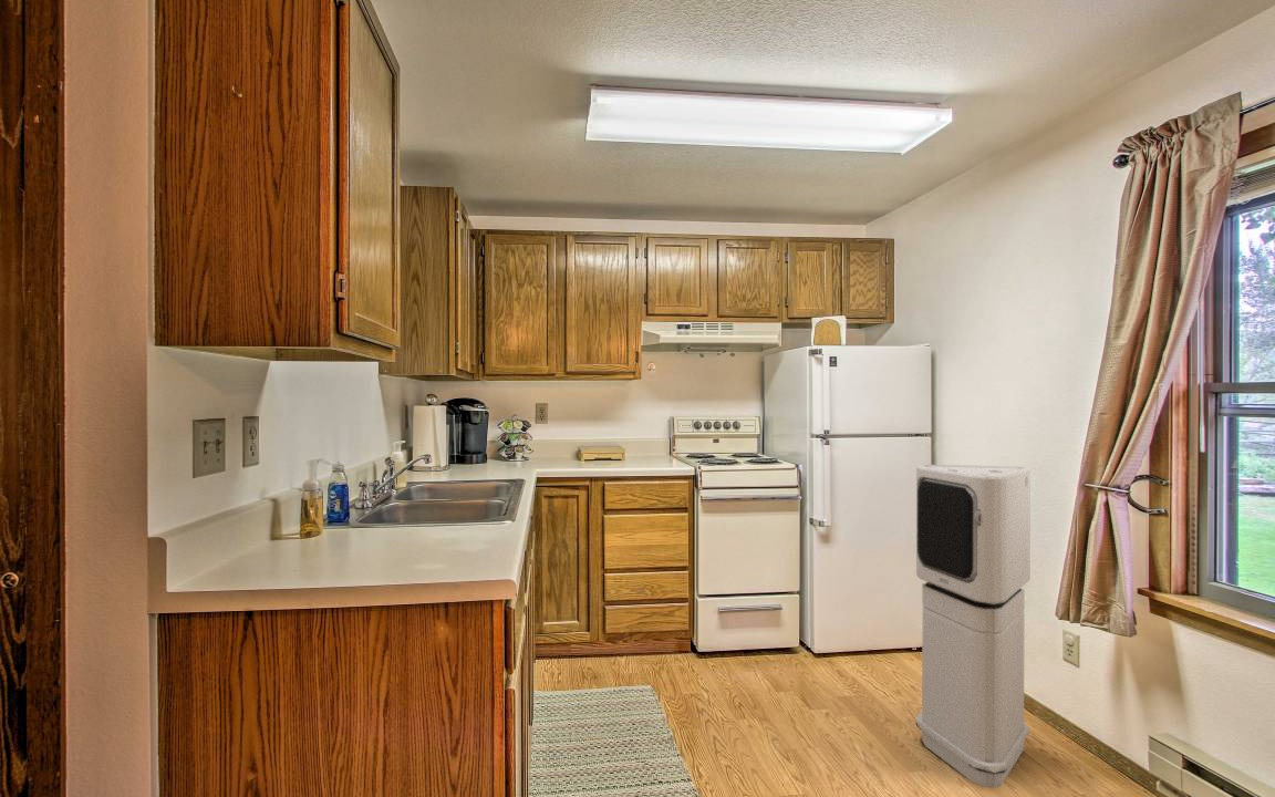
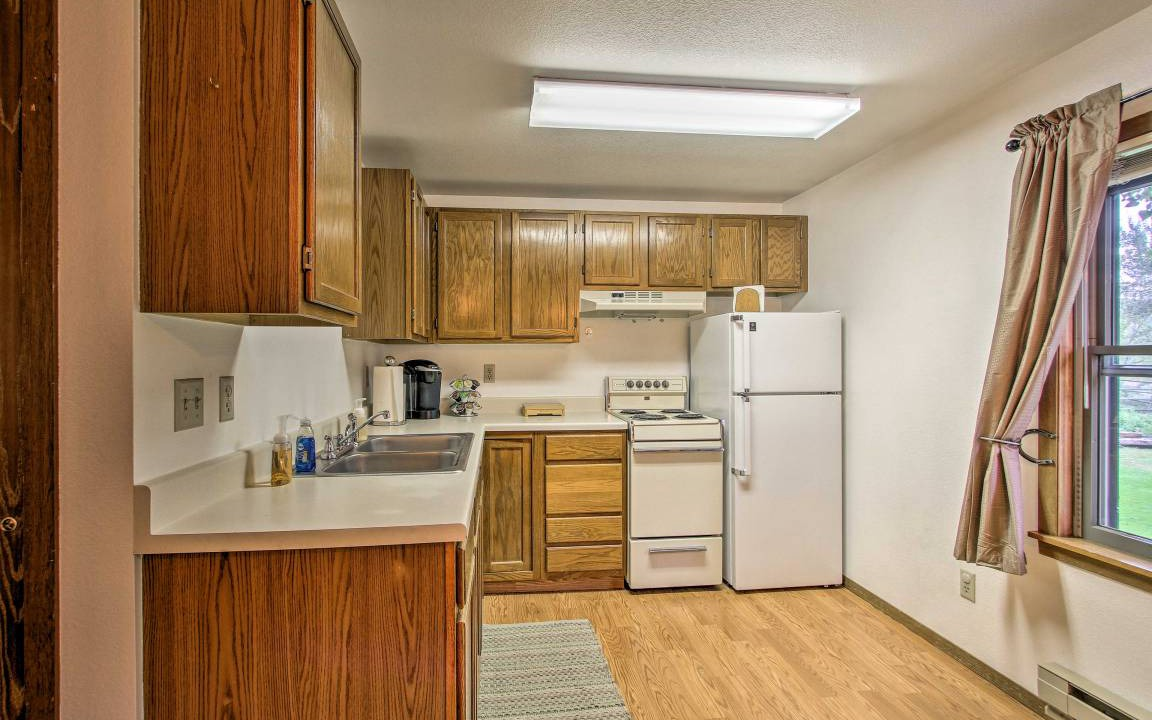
- air purifier [915,464,1032,789]
